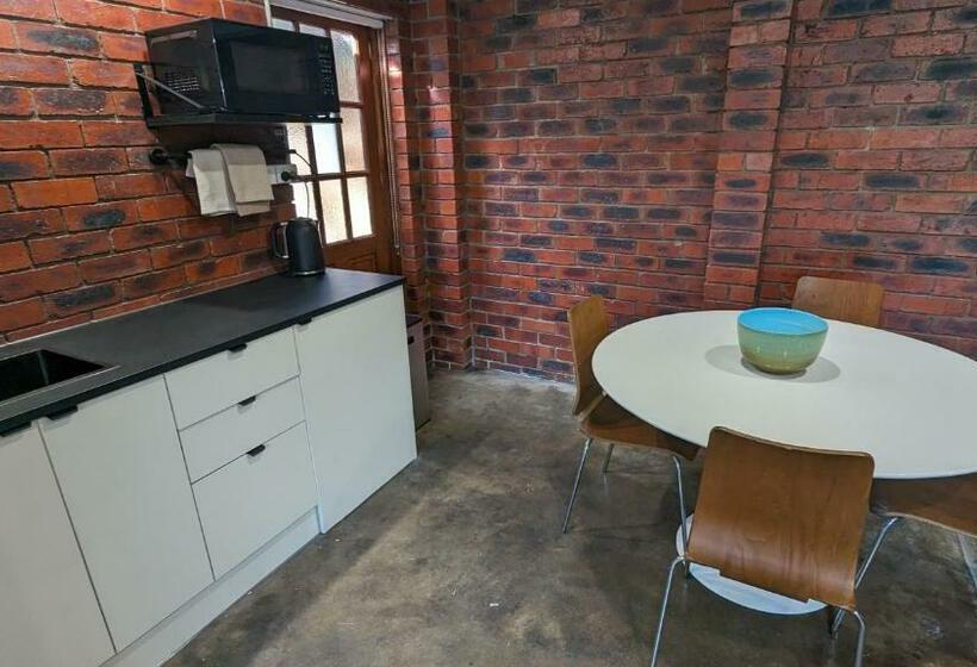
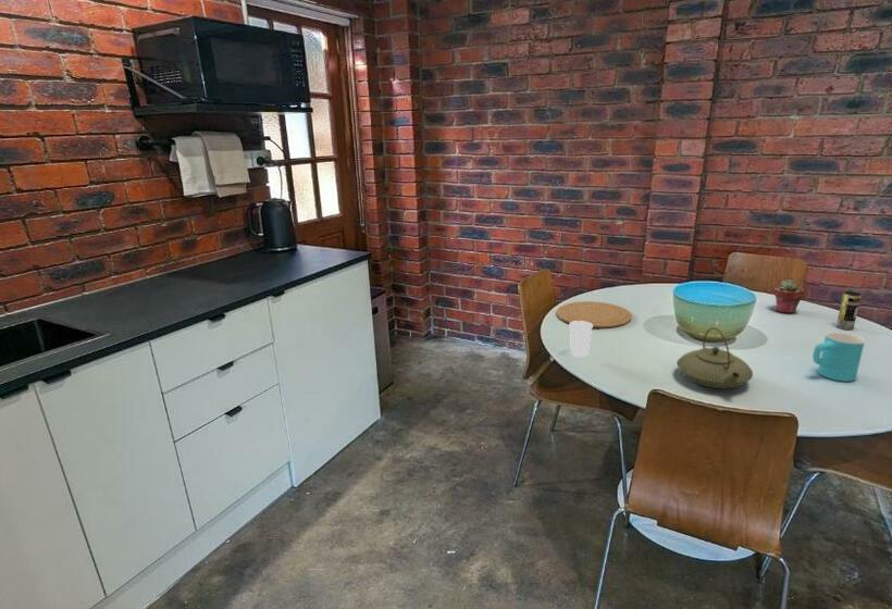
+ teapot [676,326,754,389]
+ plate [556,300,633,328]
+ beverage can [835,290,863,331]
+ cup [812,331,866,383]
+ cup [569,321,593,358]
+ potted succulent [773,278,805,314]
